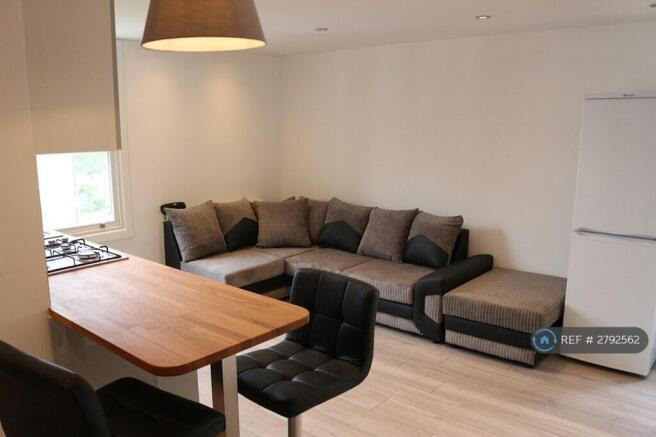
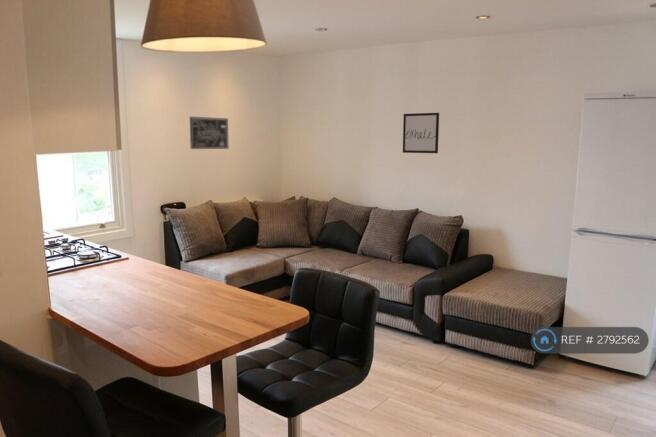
+ wall art [402,112,440,154]
+ wall art [189,116,230,150]
